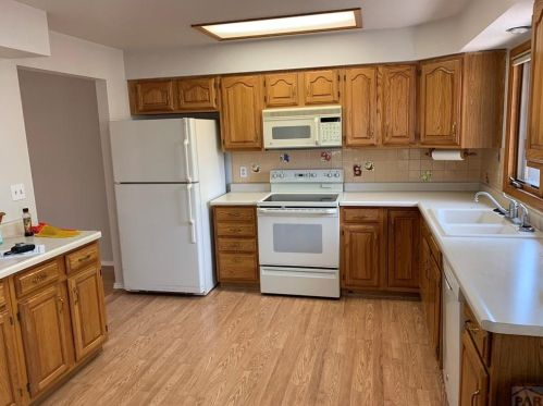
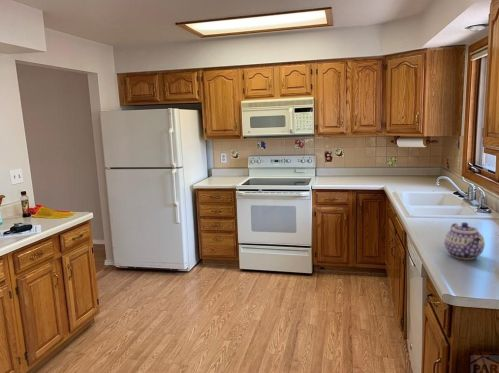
+ teapot [444,221,486,260]
